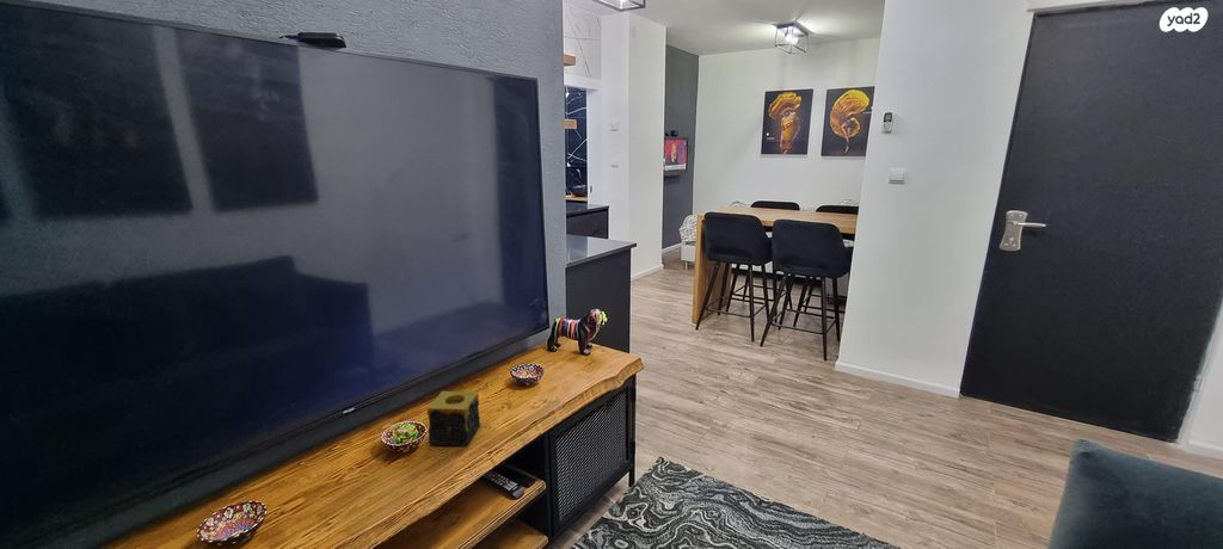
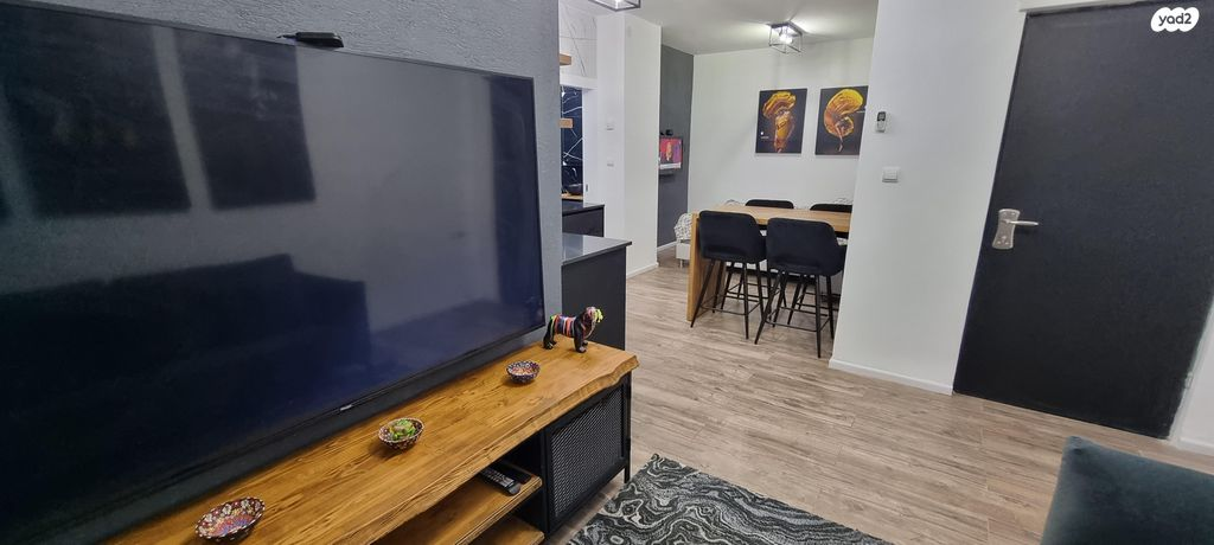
- candle [425,390,481,446]
